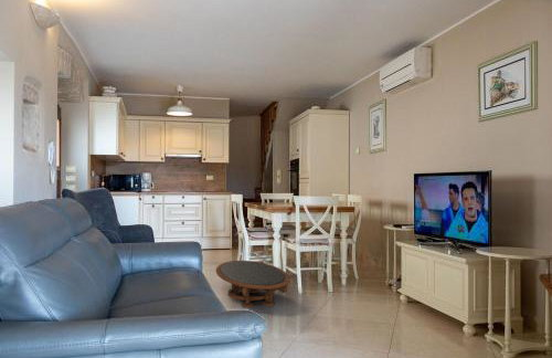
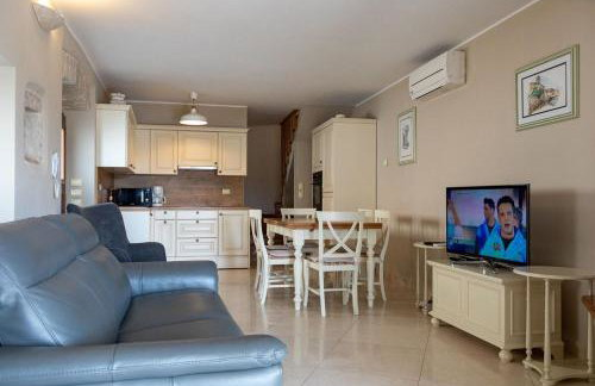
- coffee table [215,260,291,309]
